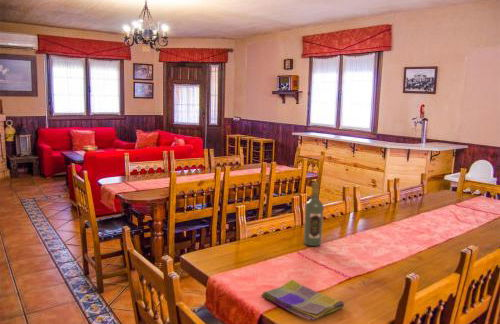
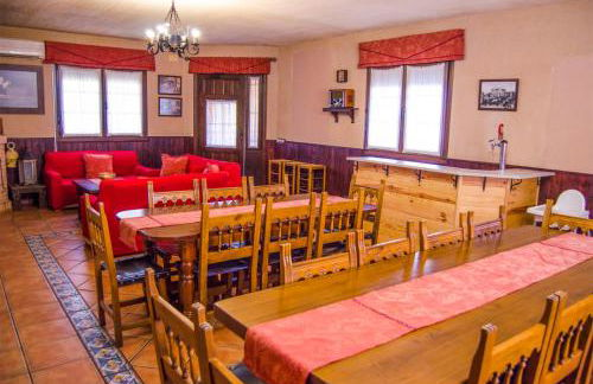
- dish towel [261,279,345,322]
- wine bottle [303,181,324,247]
